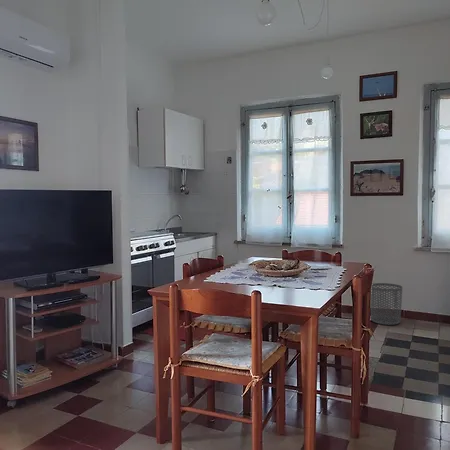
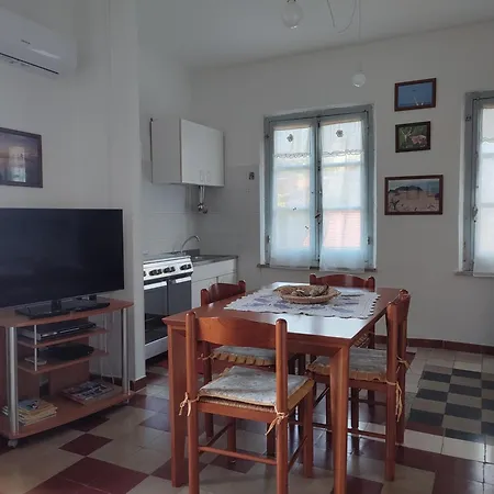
- waste bin [370,282,403,326]
